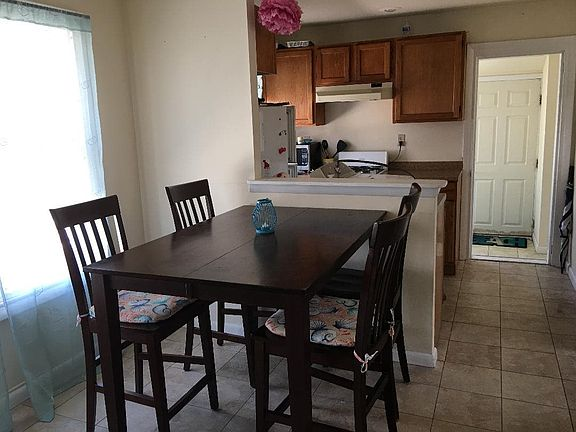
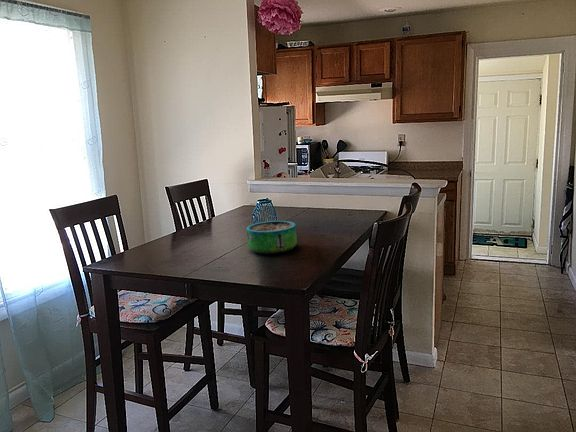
+ decorative bowl [245,220,298,255]
